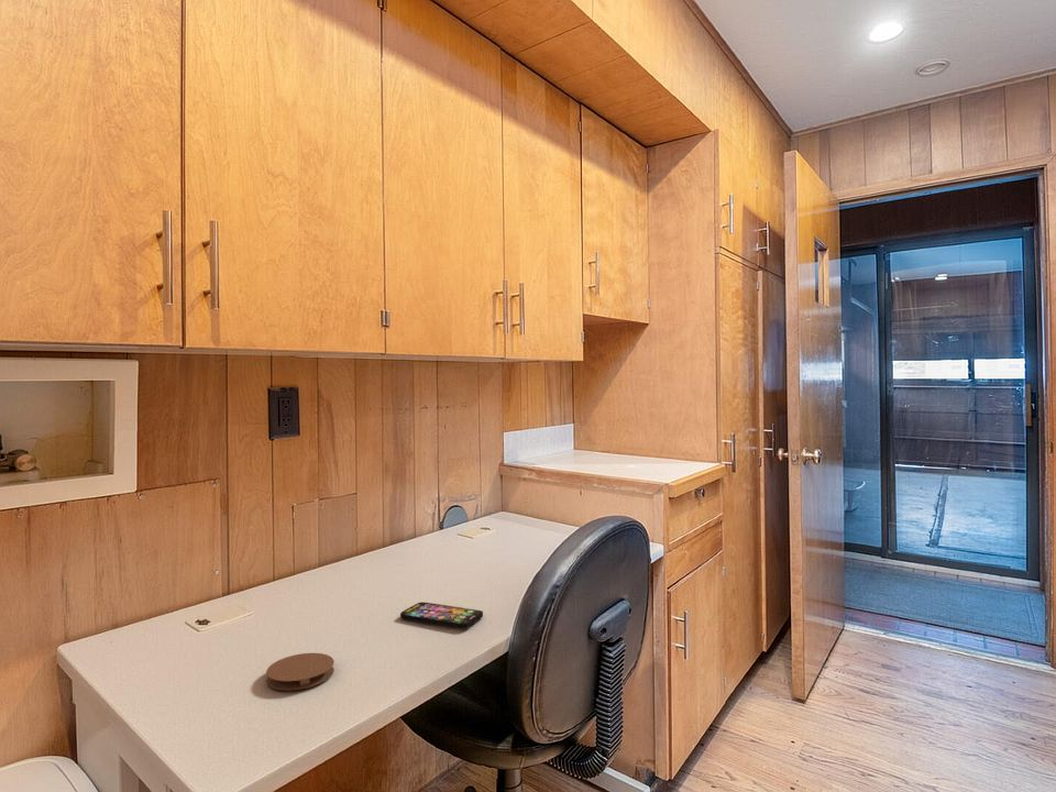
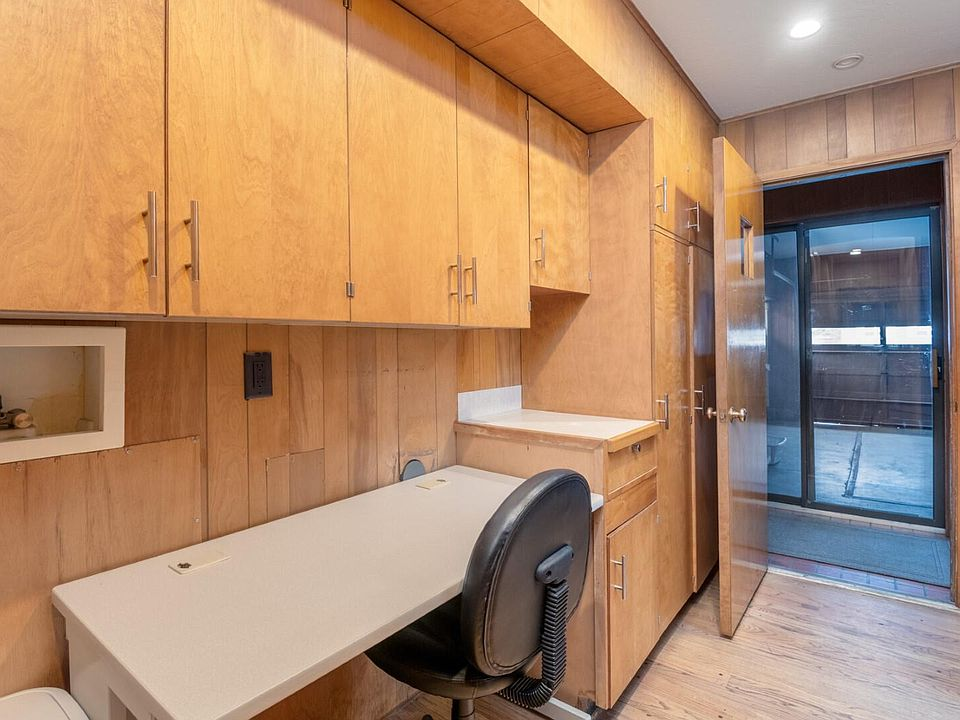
- smartphone [399,601,484,629]
- coaster [265,652,336,692]
